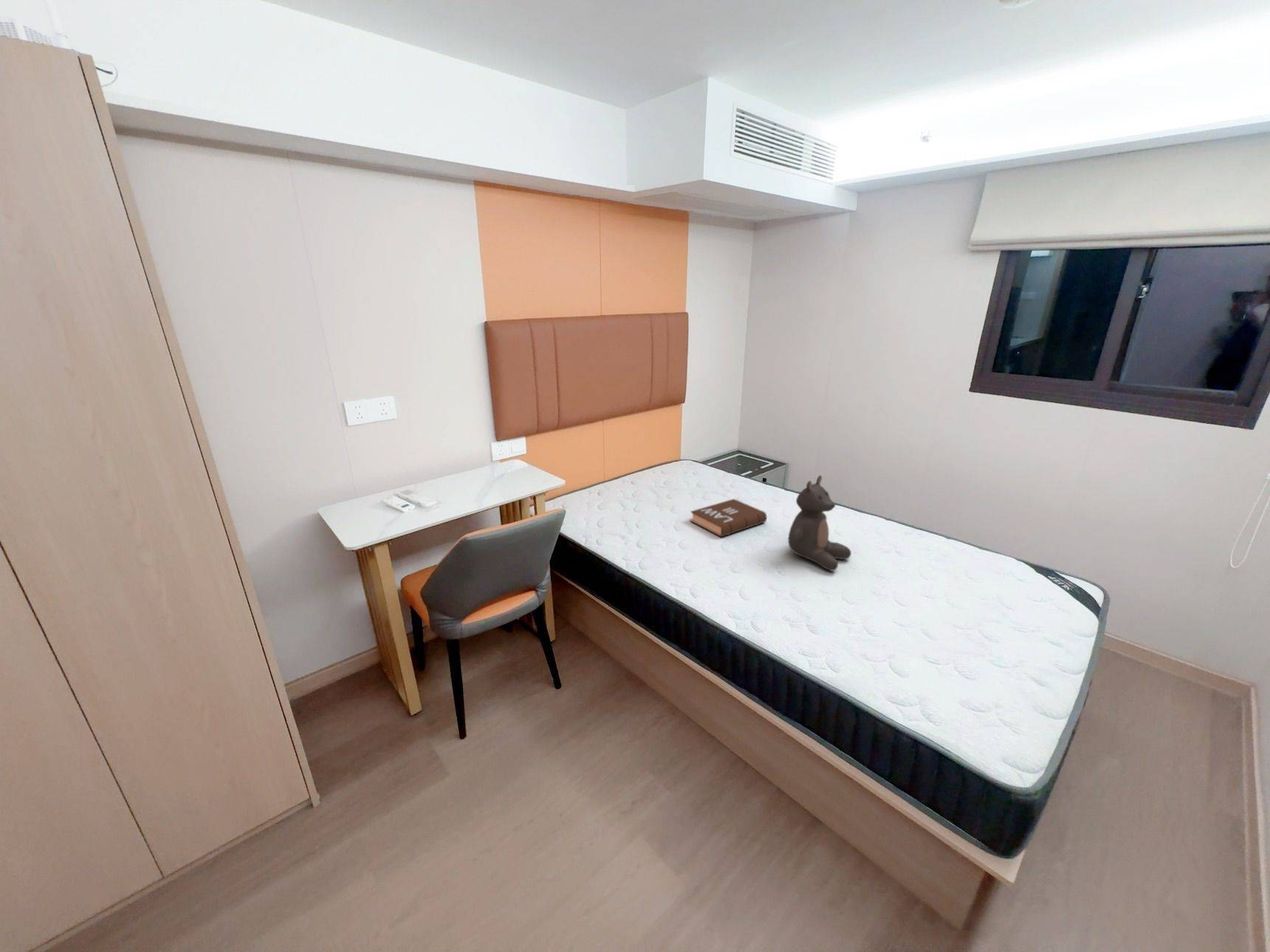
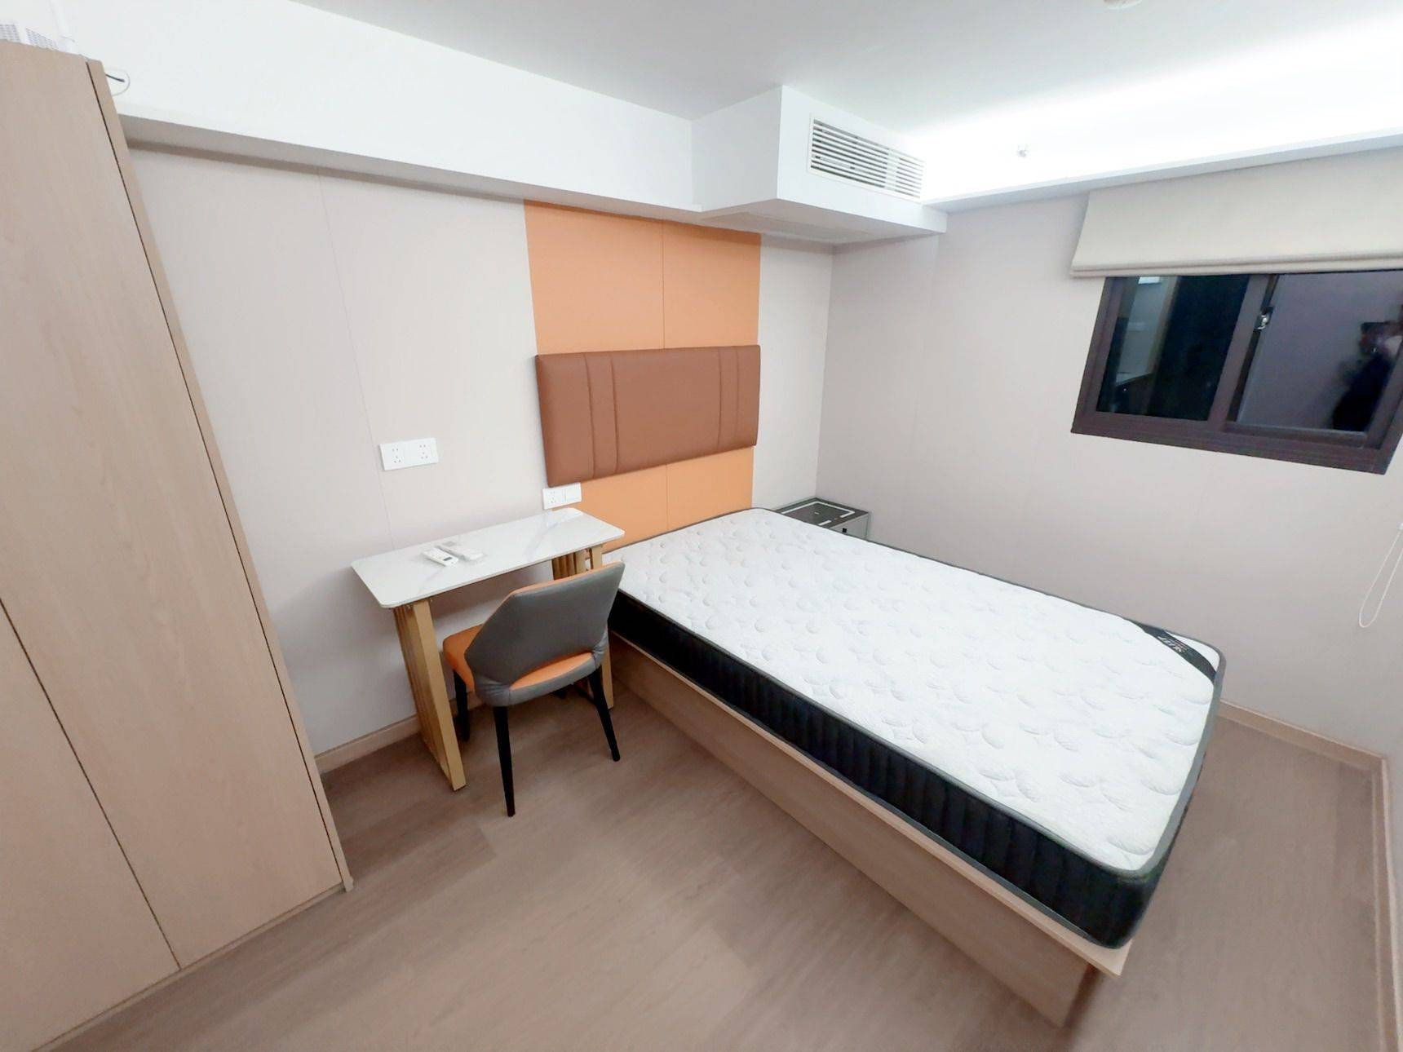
- book [690,498,767,538]
- teddy bear [787,475,852,571]
